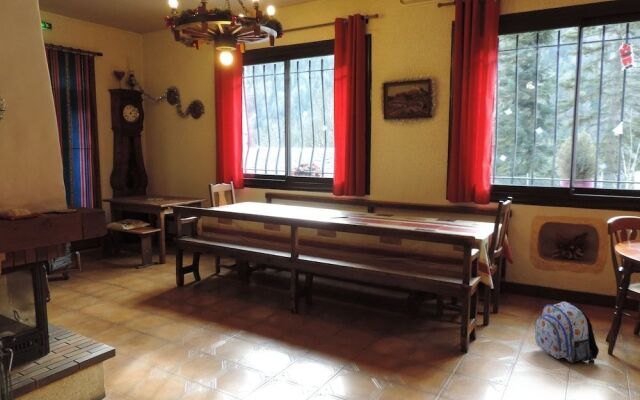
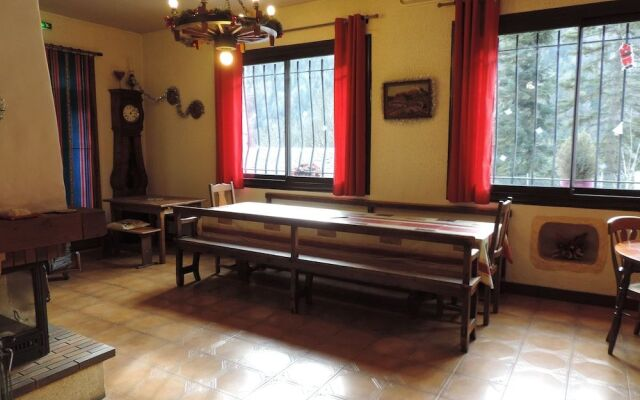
- backpack [534,300,600,365]
